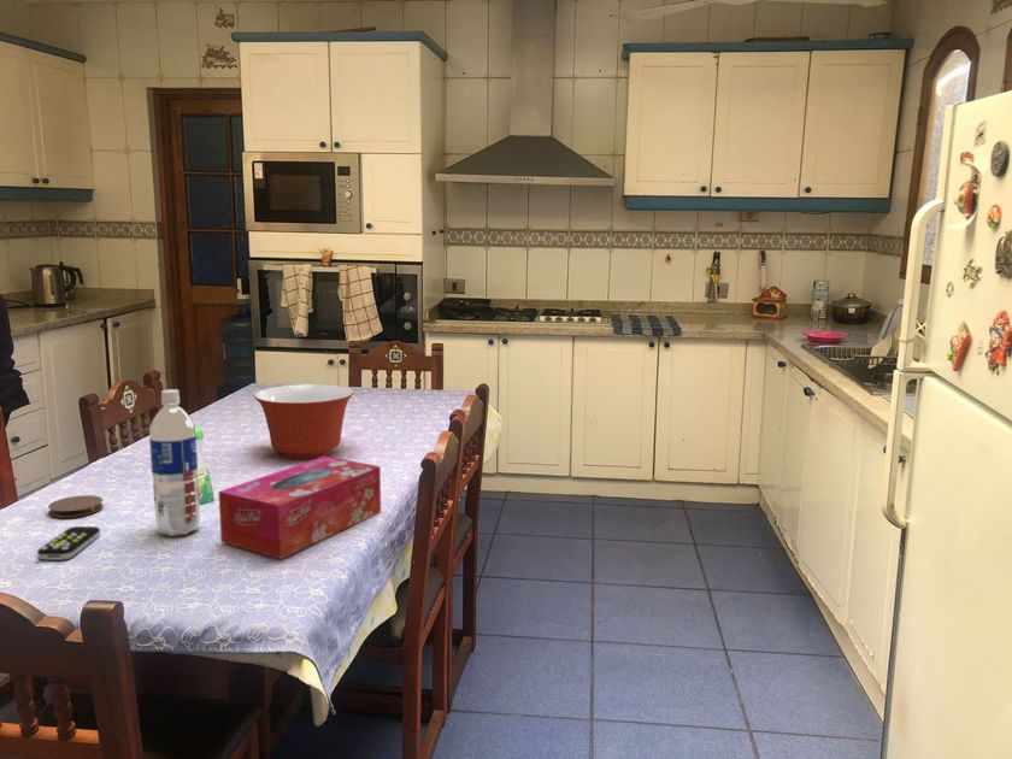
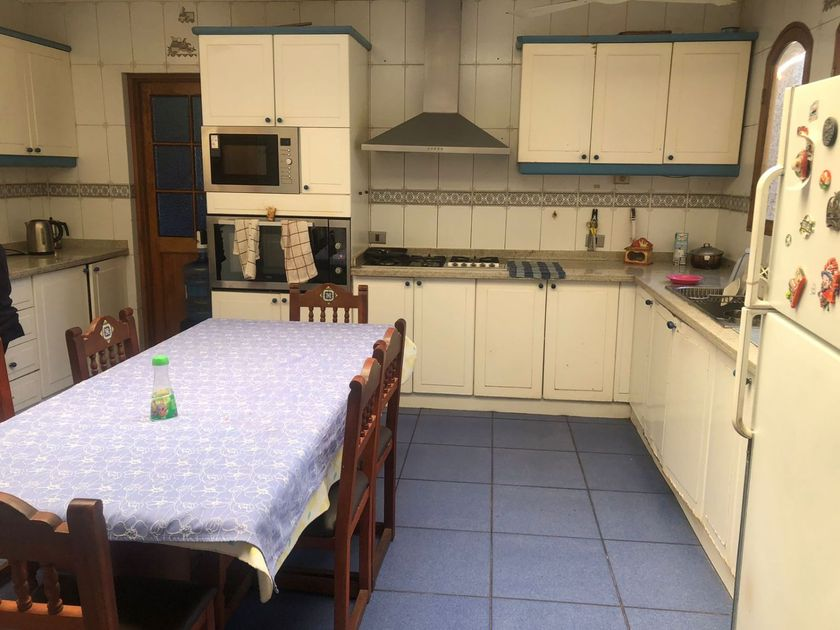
- mixing bowl [253,383,355,460]
- remote control [36,525,101,561]
- tissue box [217,455,382,559]
- water bottle [148,388,201,537]
- coaster [47,494,105,519]
